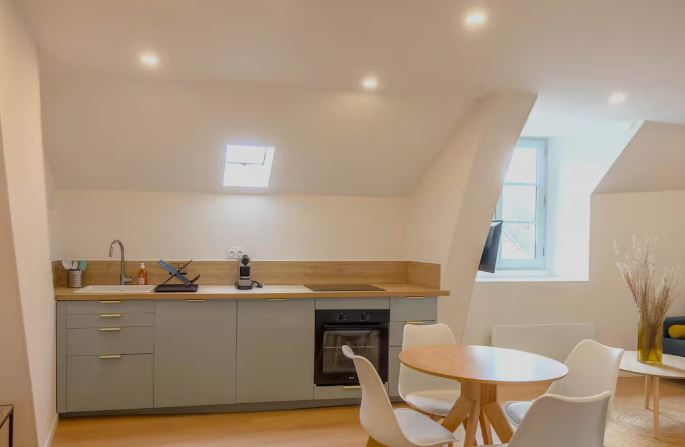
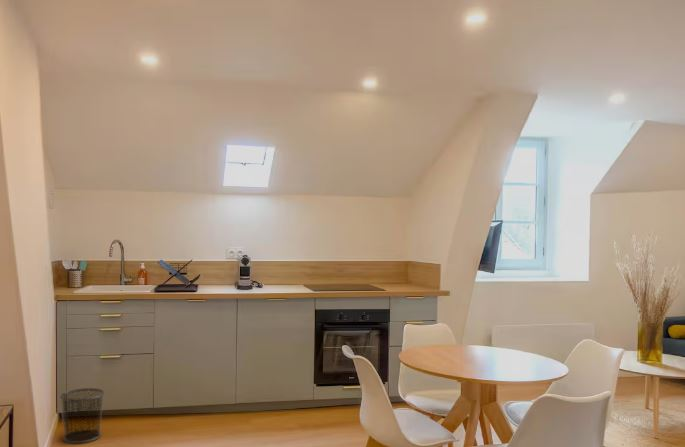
+ waste bin [59,387,105,444]
